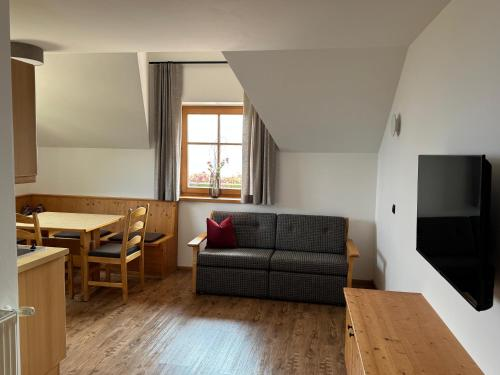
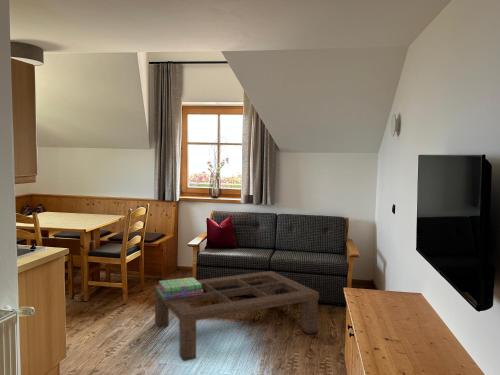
+ coffee table [153,270,320,362]
+ stack of books [158,276,204,300]
